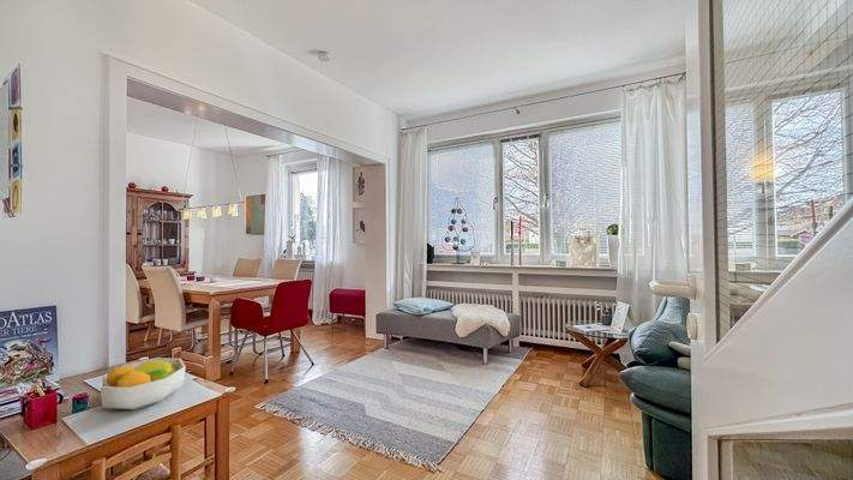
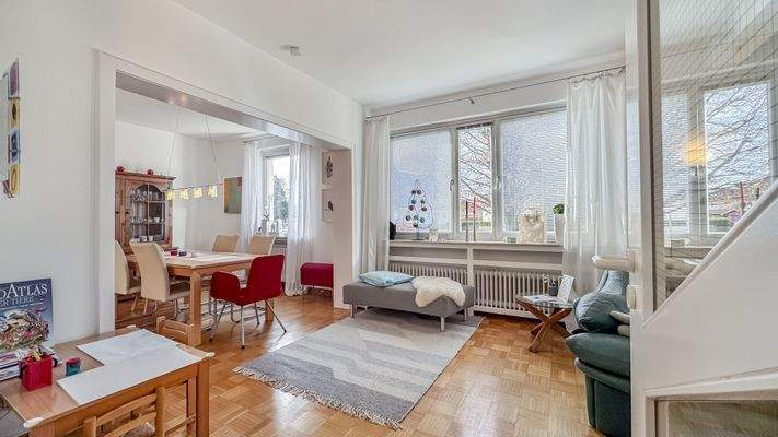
- fruit bowl [98,356,187,410]
